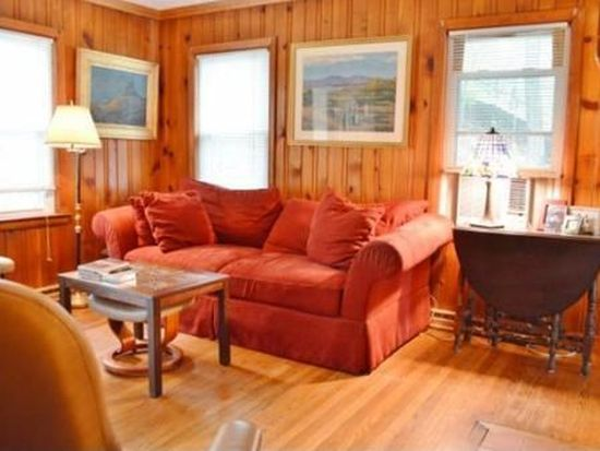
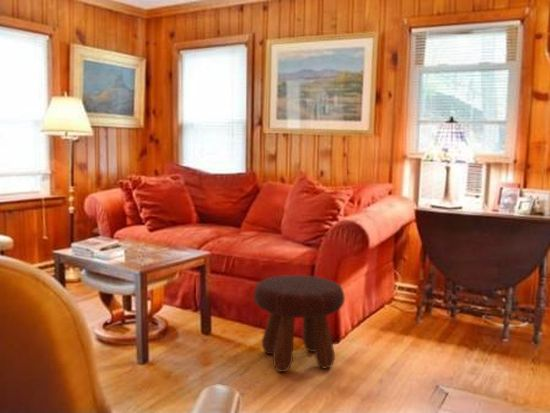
+ footstool [253,274,346,373]
